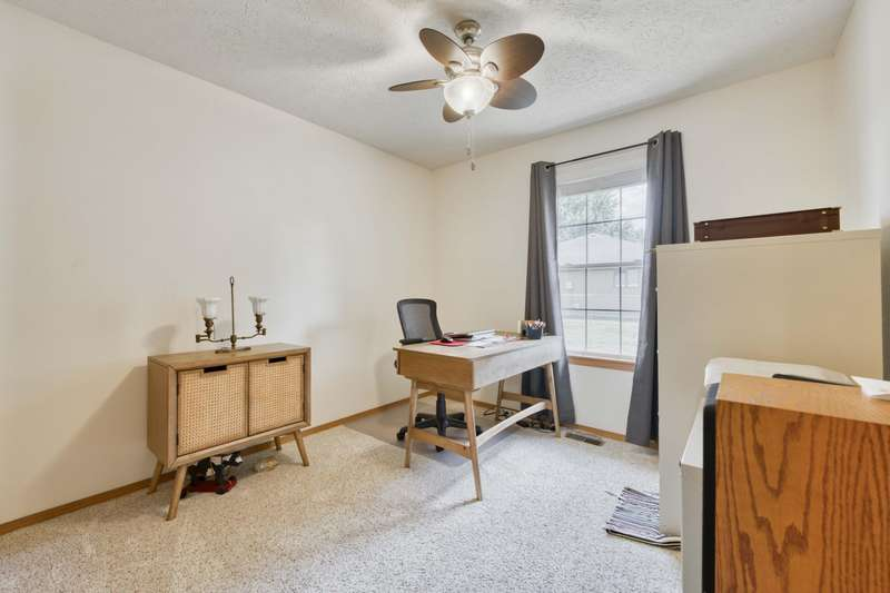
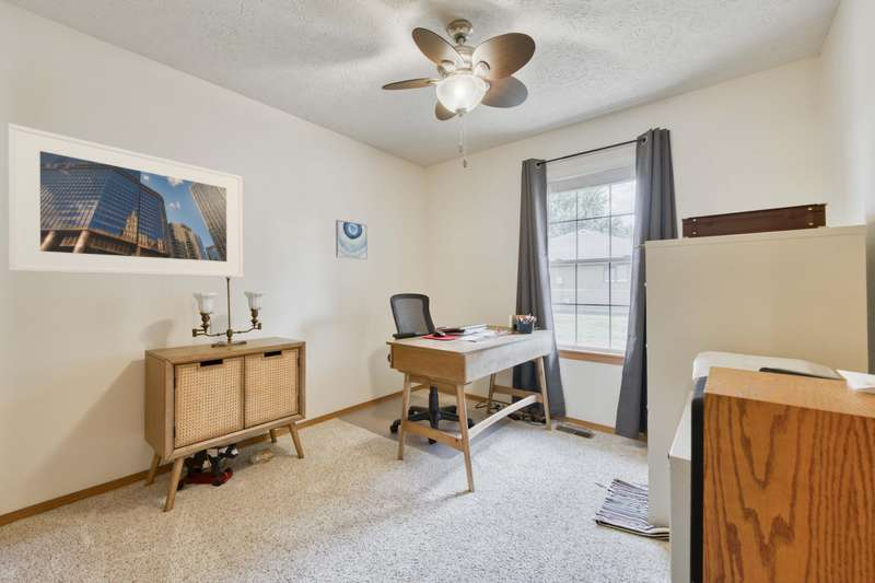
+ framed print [7,123,244,278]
+ wall art [335,219,369,260]
